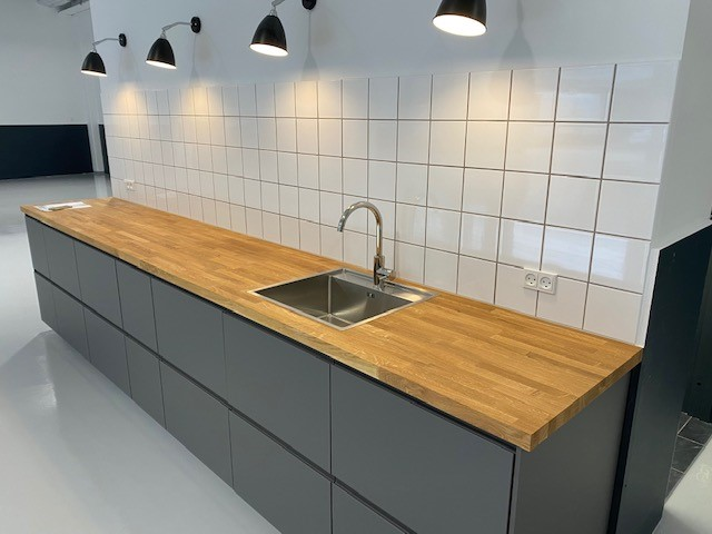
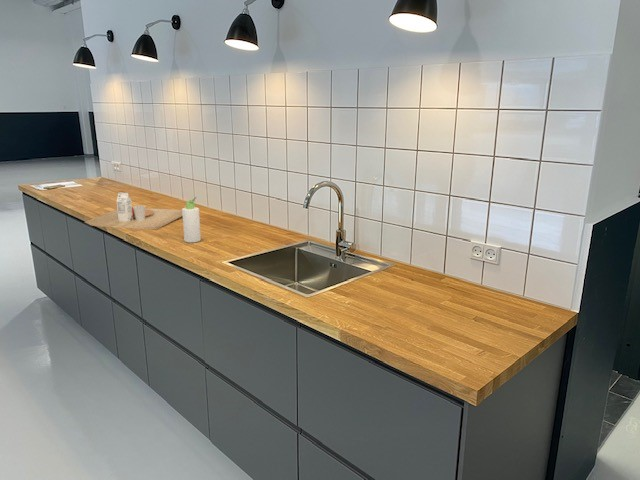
+ bottle [181,196,202,244]
+ cutting board [84,192,183,231]
